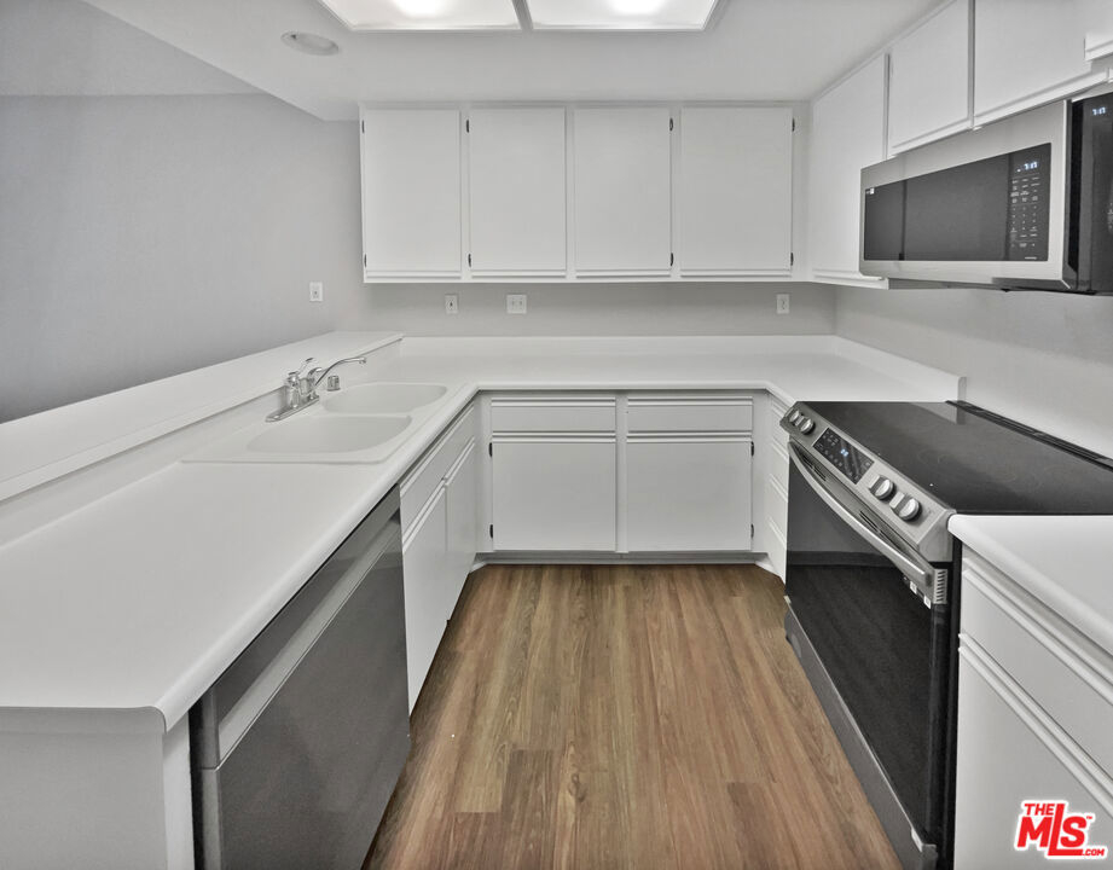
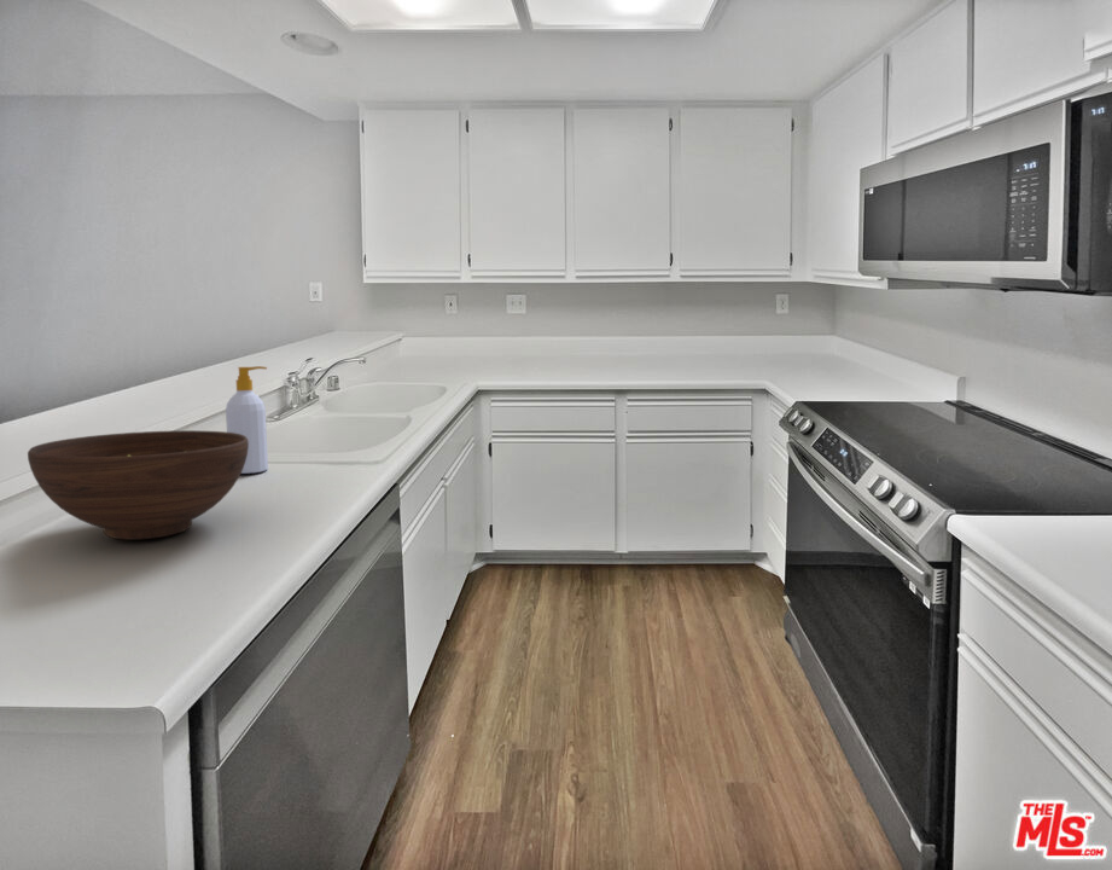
+ soap bottle [225,365,269,475]
+ fruit bowl [27,429,249,541]
